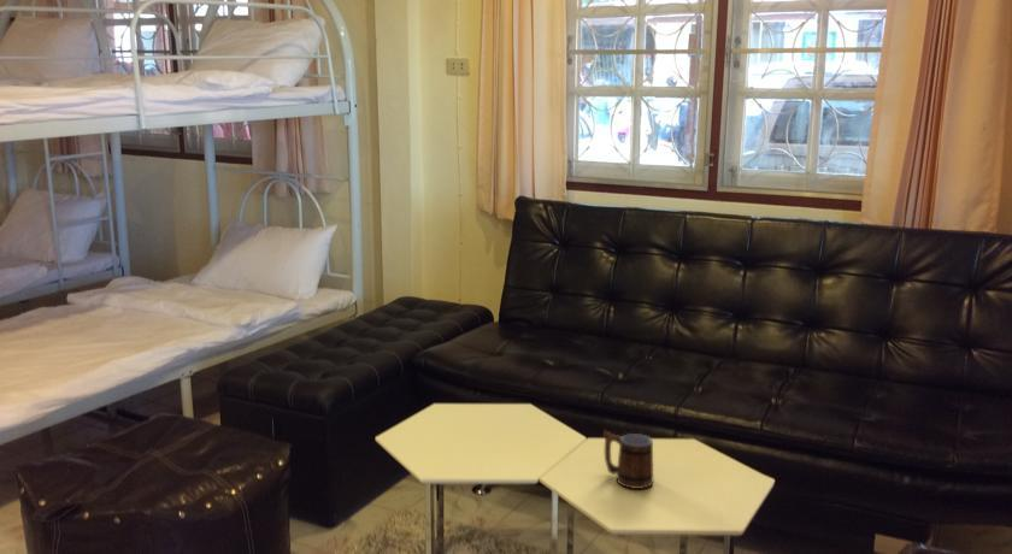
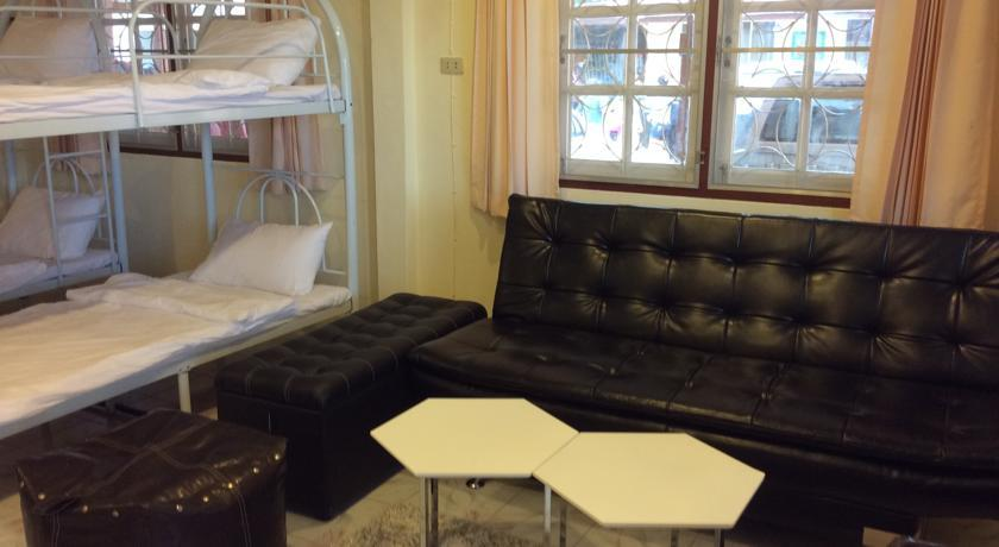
- mug [602,429,654,490]
